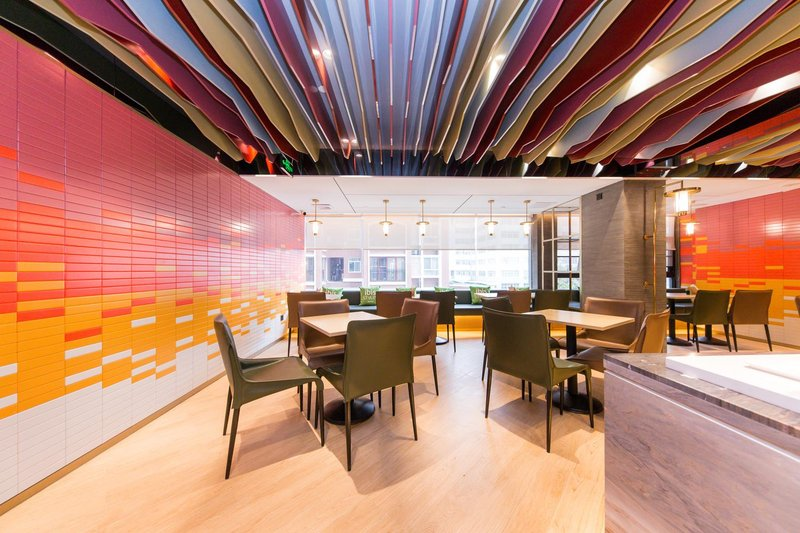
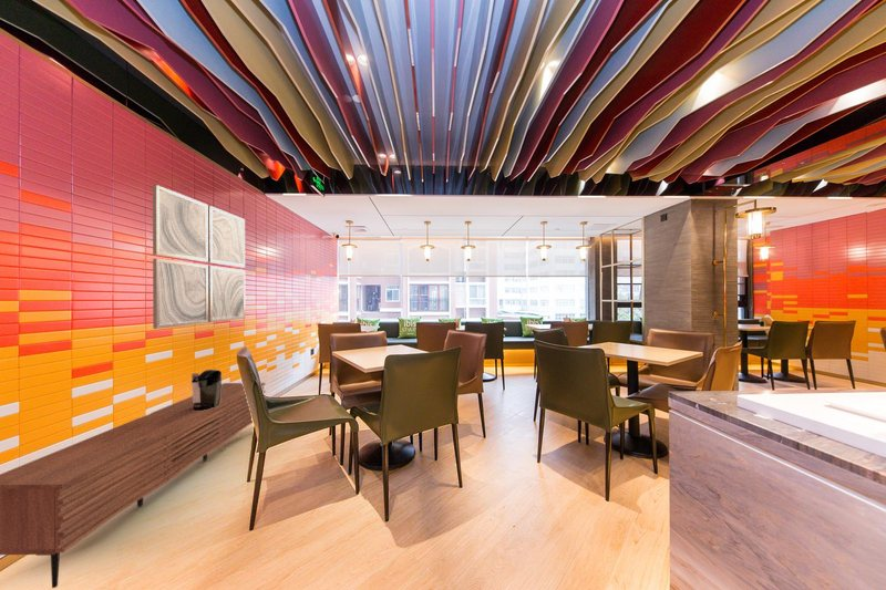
+ sideboard [0,382,267,589]
+ coffee maker [190,369,223,411]
+ wall art [152,184,246,330]
